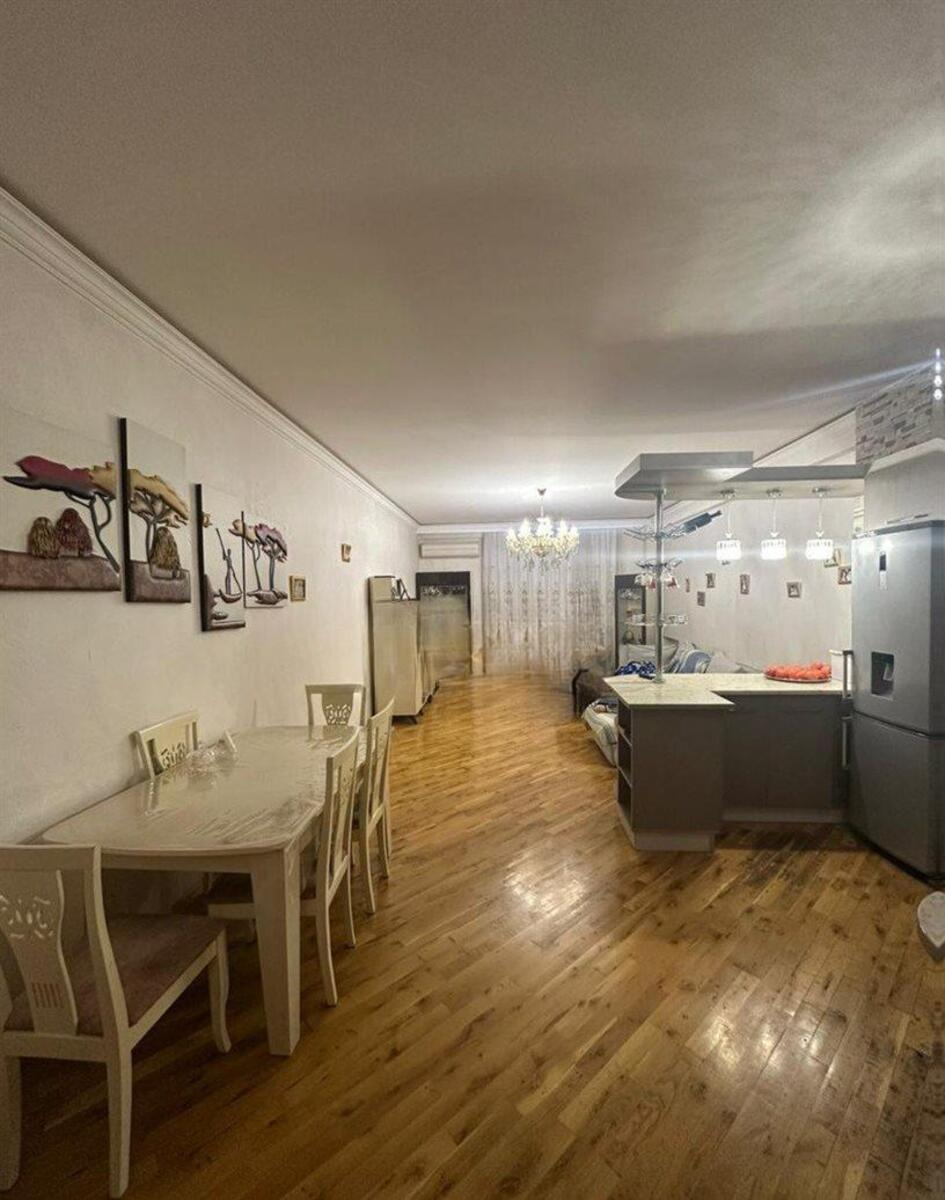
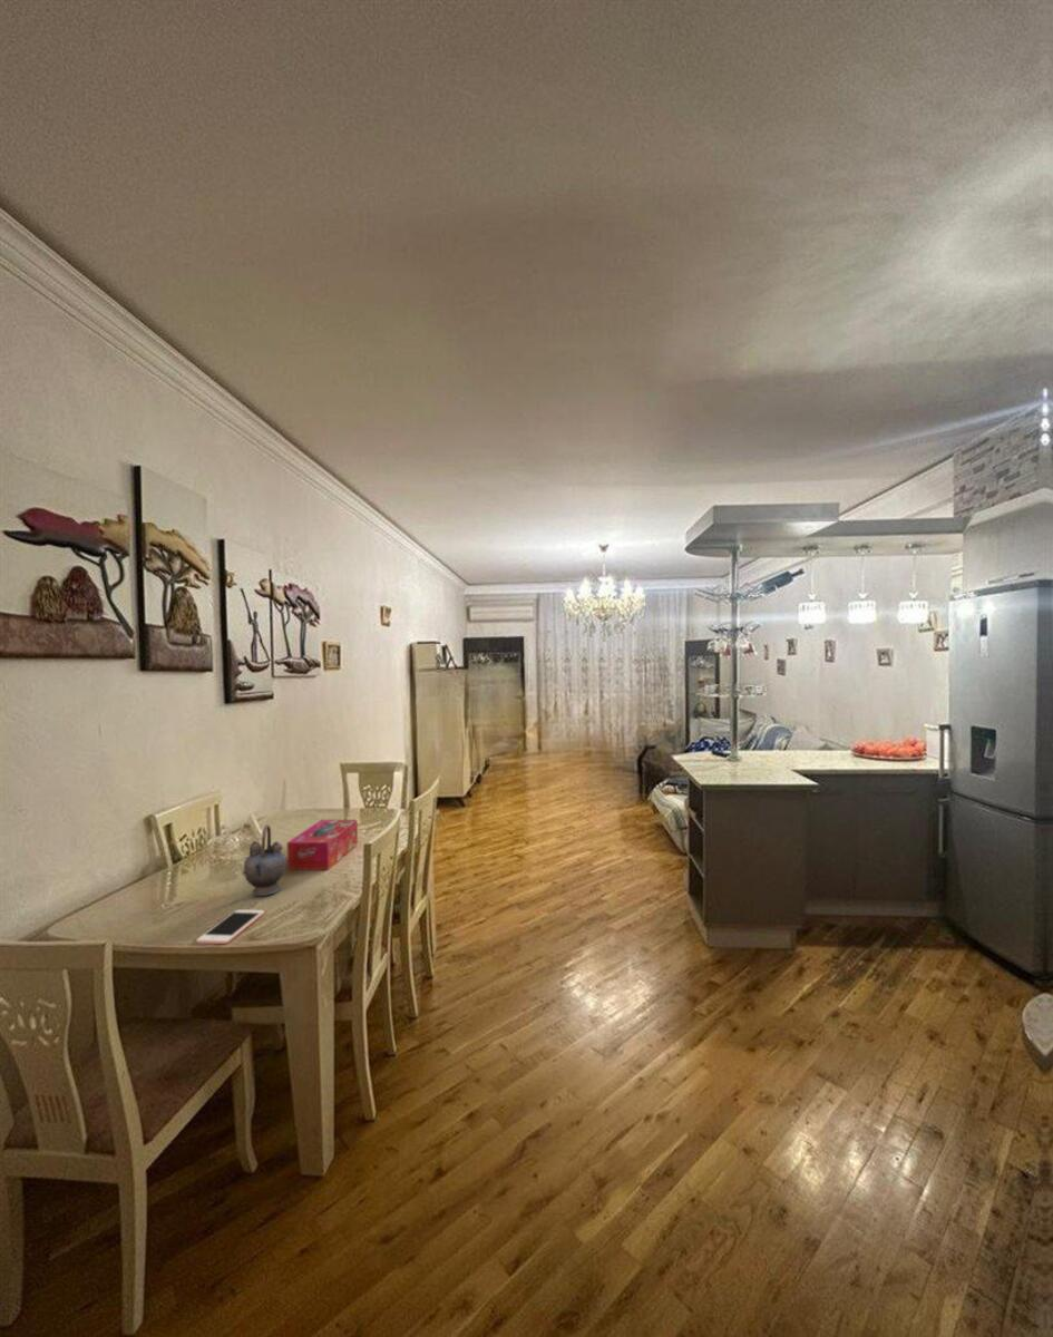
+ tissue box [285,819,359,871]
+ cell phone [195,909,265,945]
+ teapot [241,823,287,897]
